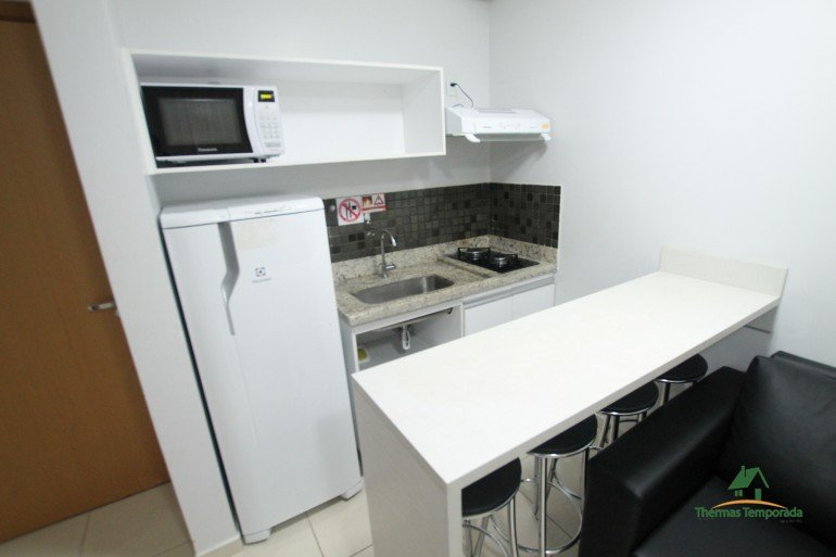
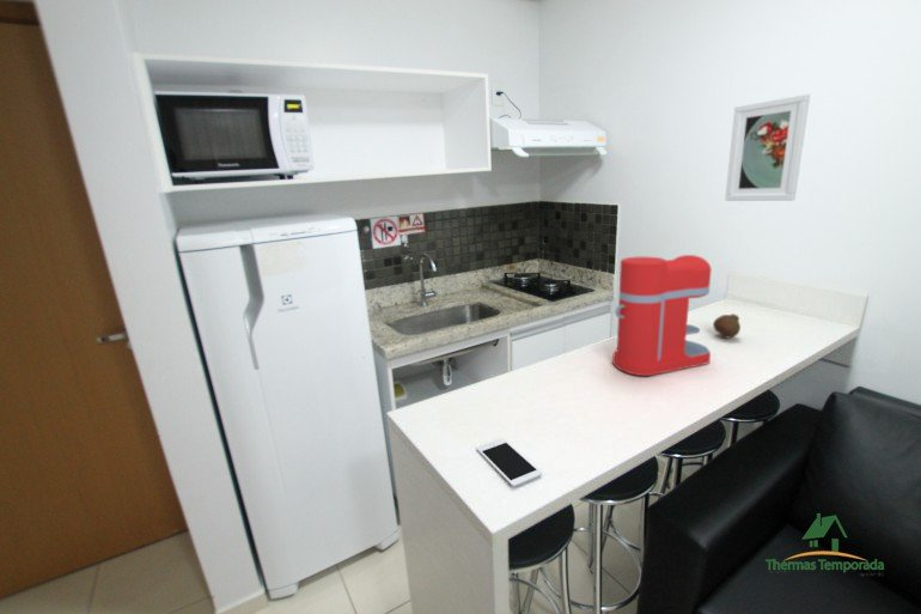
+ fruit [712,312,742,340]
+ coffee maker [611,254,713,377]
+ cell phone [476,437,543,488]
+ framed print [724,92,811,202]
